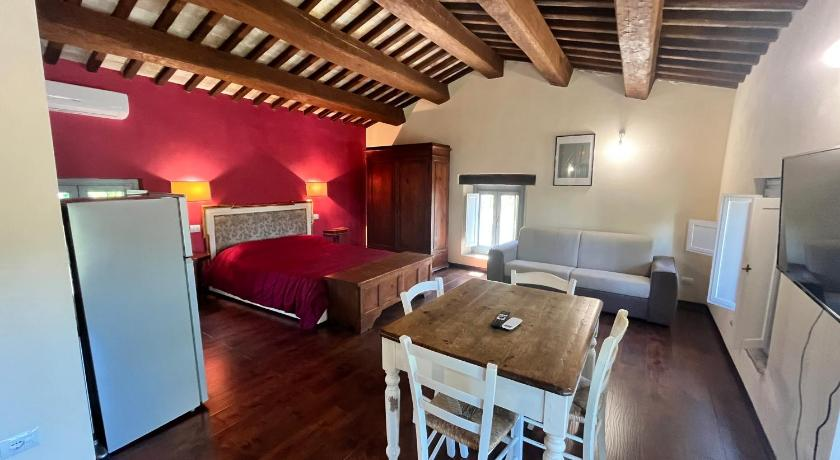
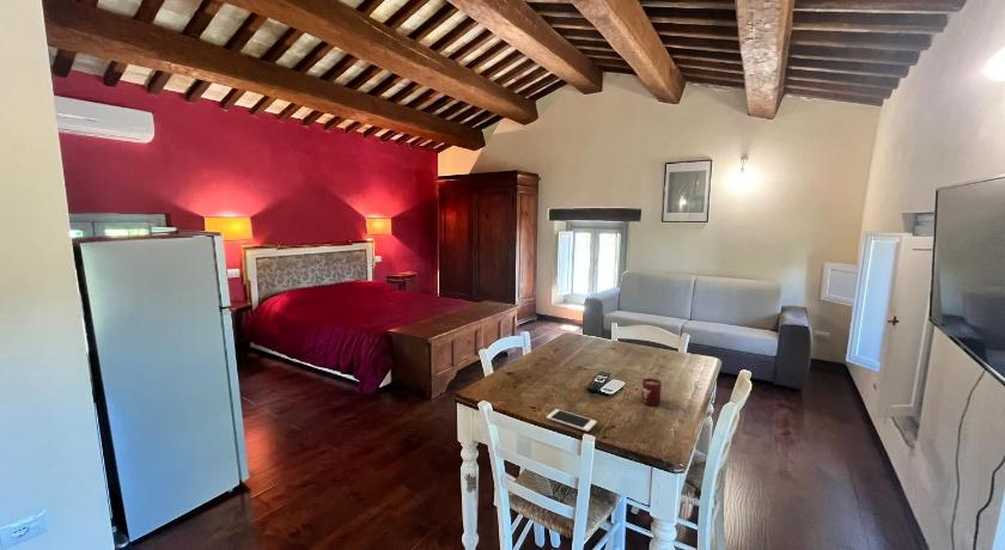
+ cup [640,377,663,407]
+ cell phone [546,408,598,433]
